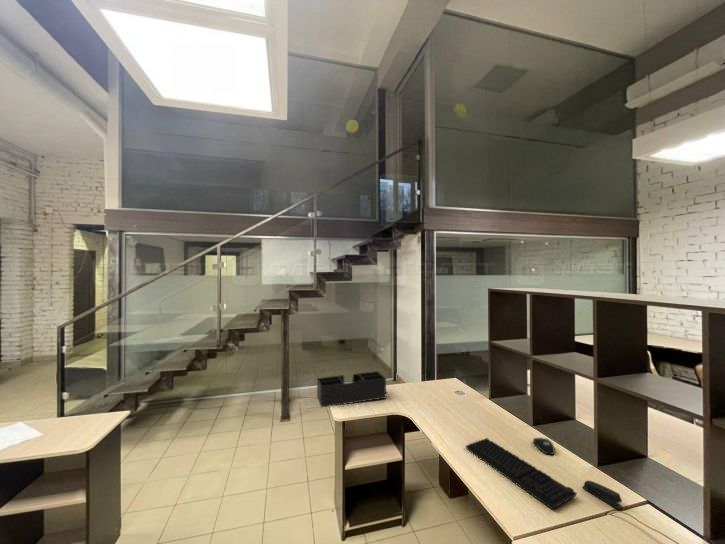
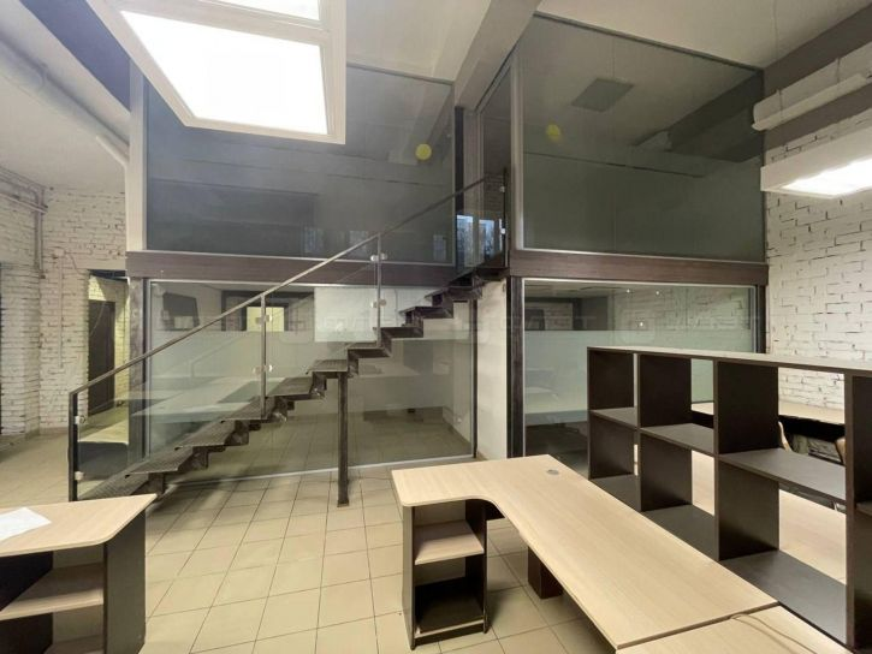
- computer mouse [532,436,556,456]
- keyboard [465,437,578,510]
- desk organizer [316,370,387,408]
- stapler [582,480,623,510]
